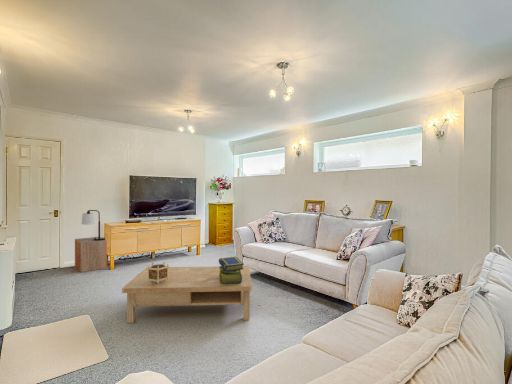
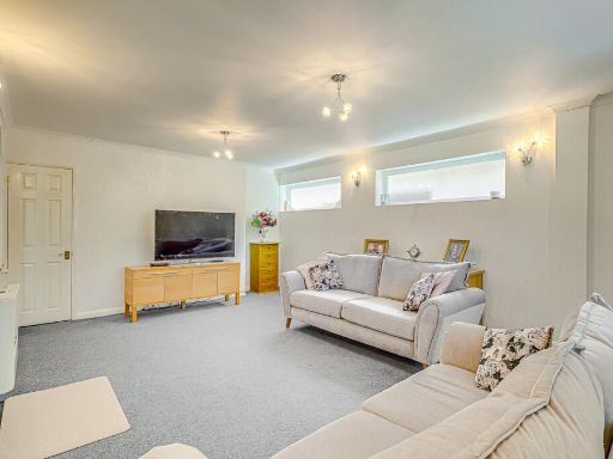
- coffee table [121,265,253,324]
- lamp [81,209,106,241]
- decorative box [146,260,170,283]
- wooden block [74,236,108,273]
- stack of books [218,256,244,285]
